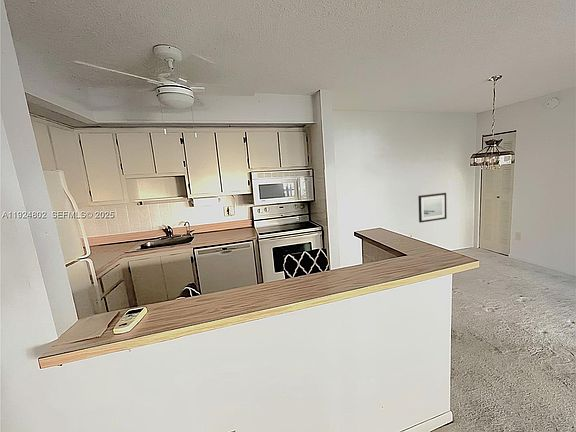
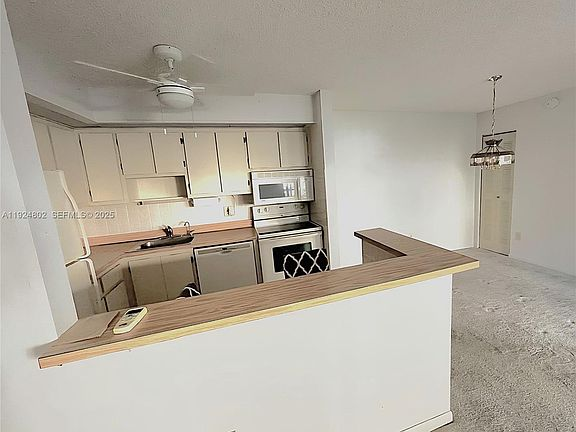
- wall art [417,192,448,224]
